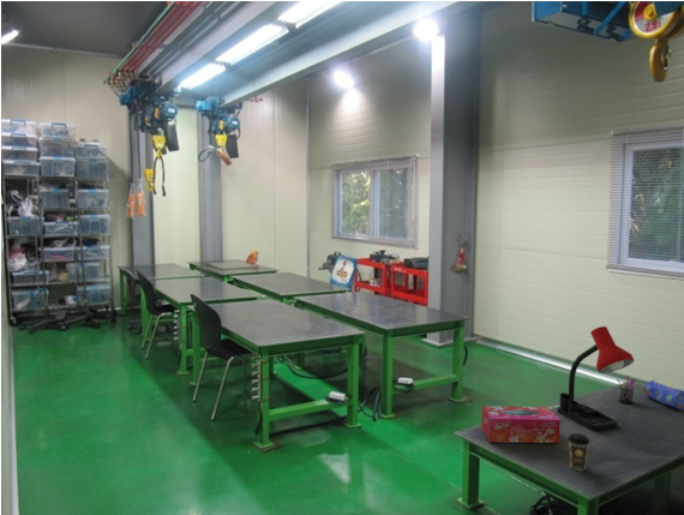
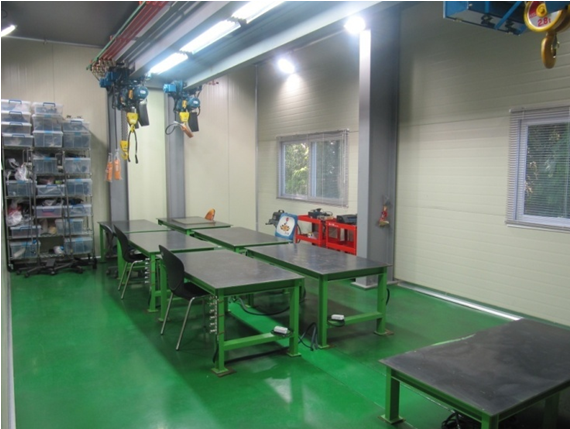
- pencil case [641,379,684,411]
- coffee cup [566,432,592,471]
- desk lamp [556,325,635,431]
- tissue box [480,405,562,444]
- pen holder [616,375,637,405]
